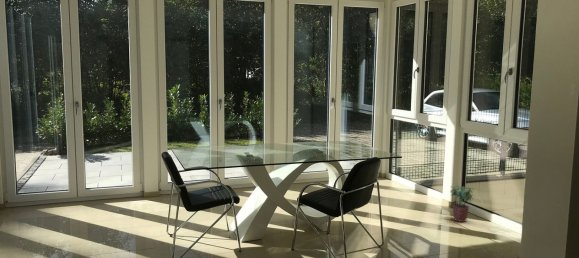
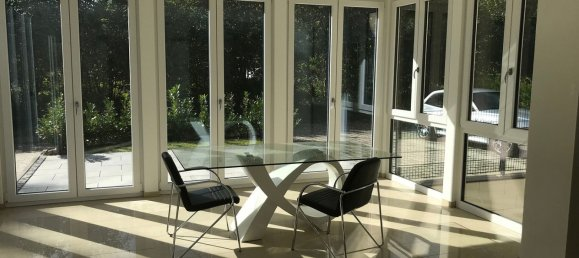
- potted plant [449,184,475,223]
